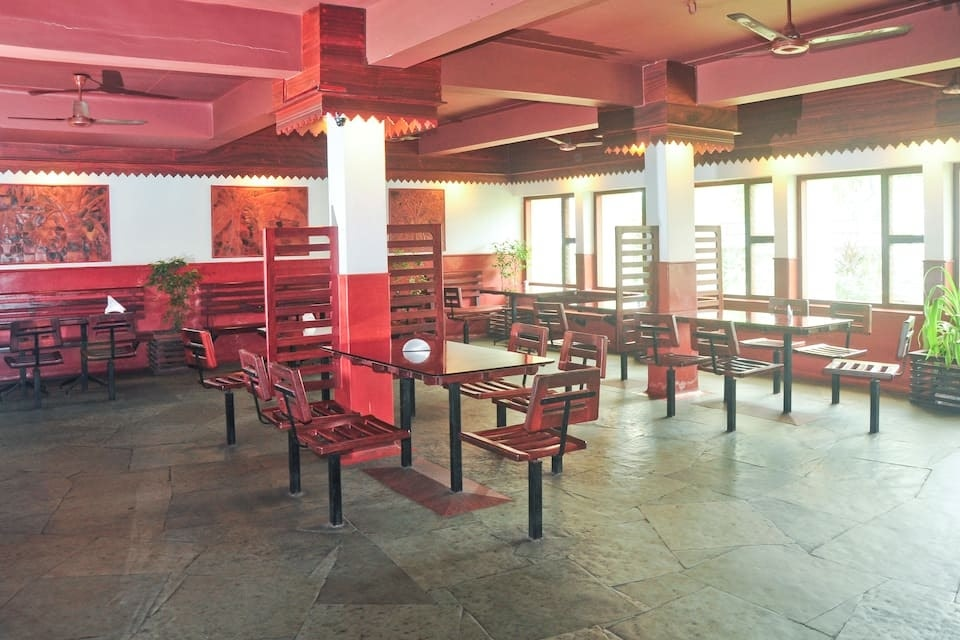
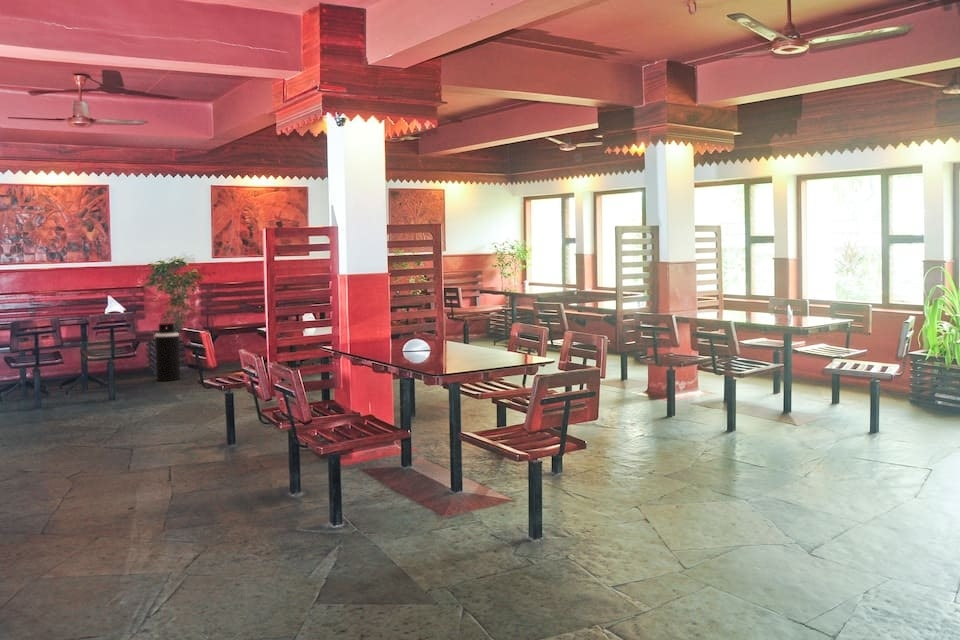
+ trash can [154,322,181,382]
